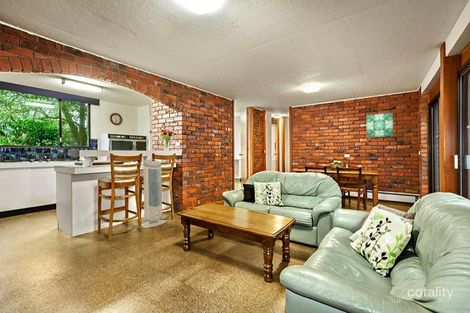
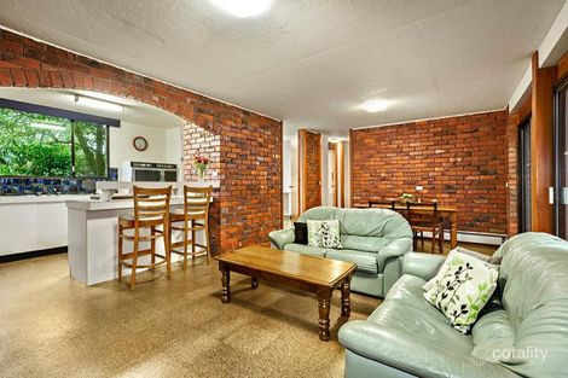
- air purifier [140,159,167,229]
- wall art [365,112,394,138]
